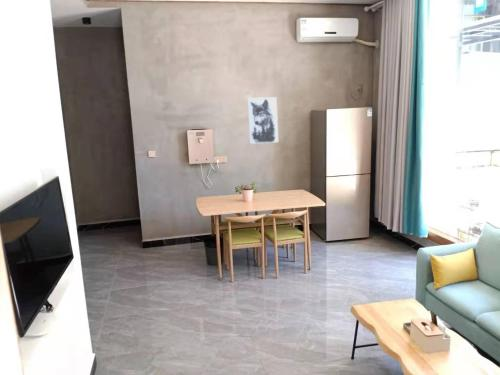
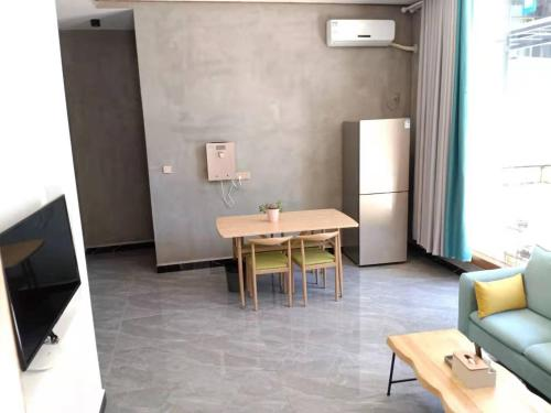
- wall art [247,96,279,145]
